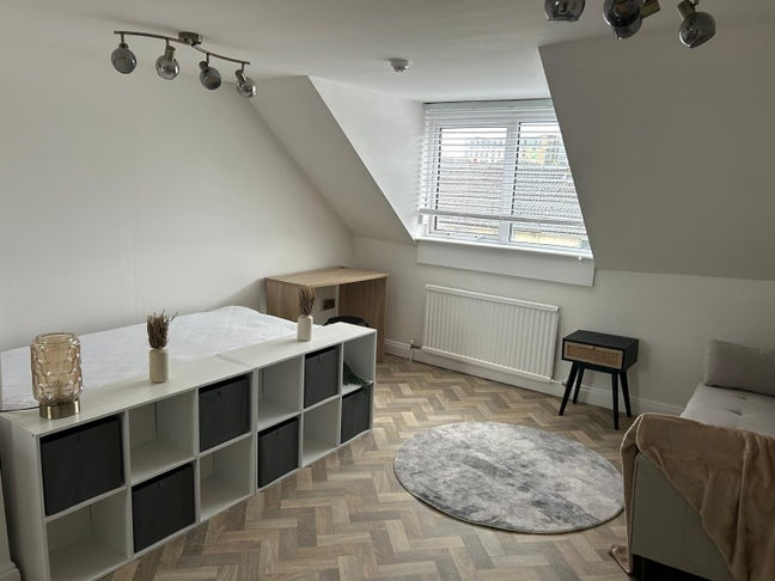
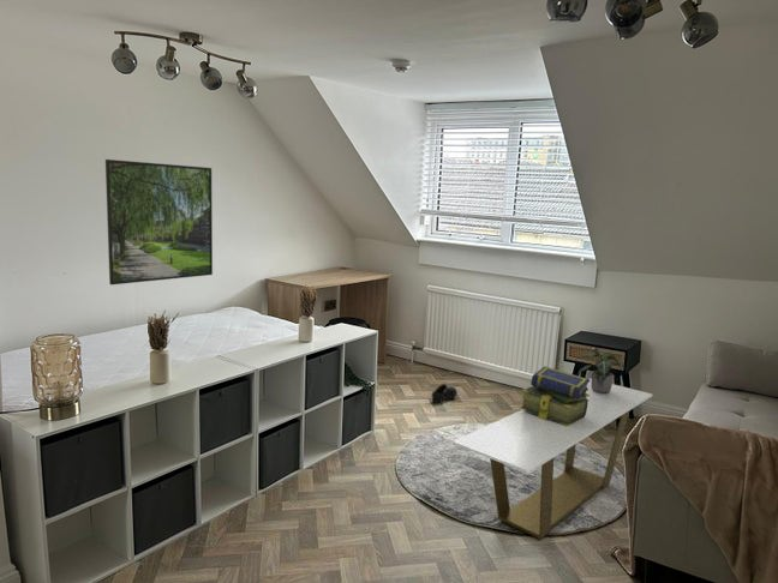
+ coffee table [451,378,653,540]
+ shoe [431,383,459,404]
+ stack of books [519,366,590,427]
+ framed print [104,158,214,286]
+ potted plant [576,350,627,393]
